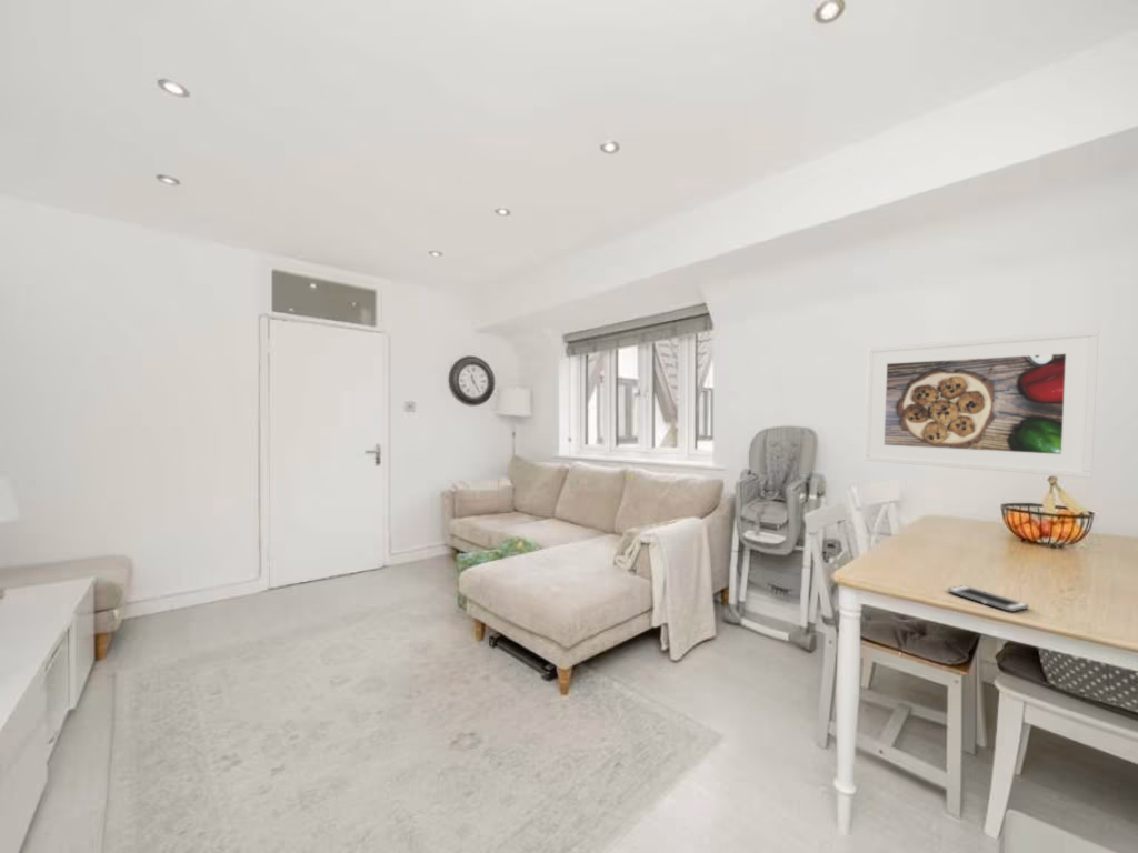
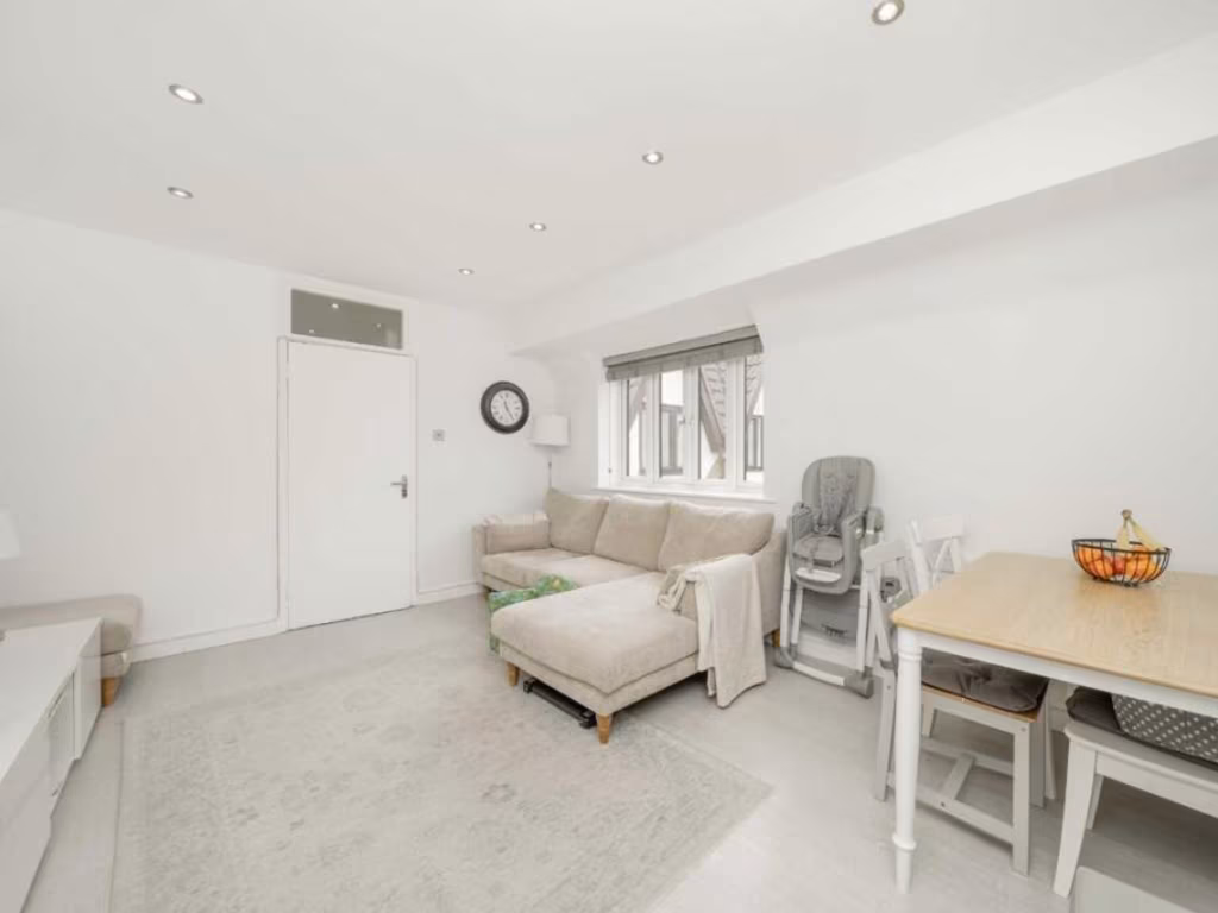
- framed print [864,329,1100,479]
- cell phone [947,584,1029,613]
